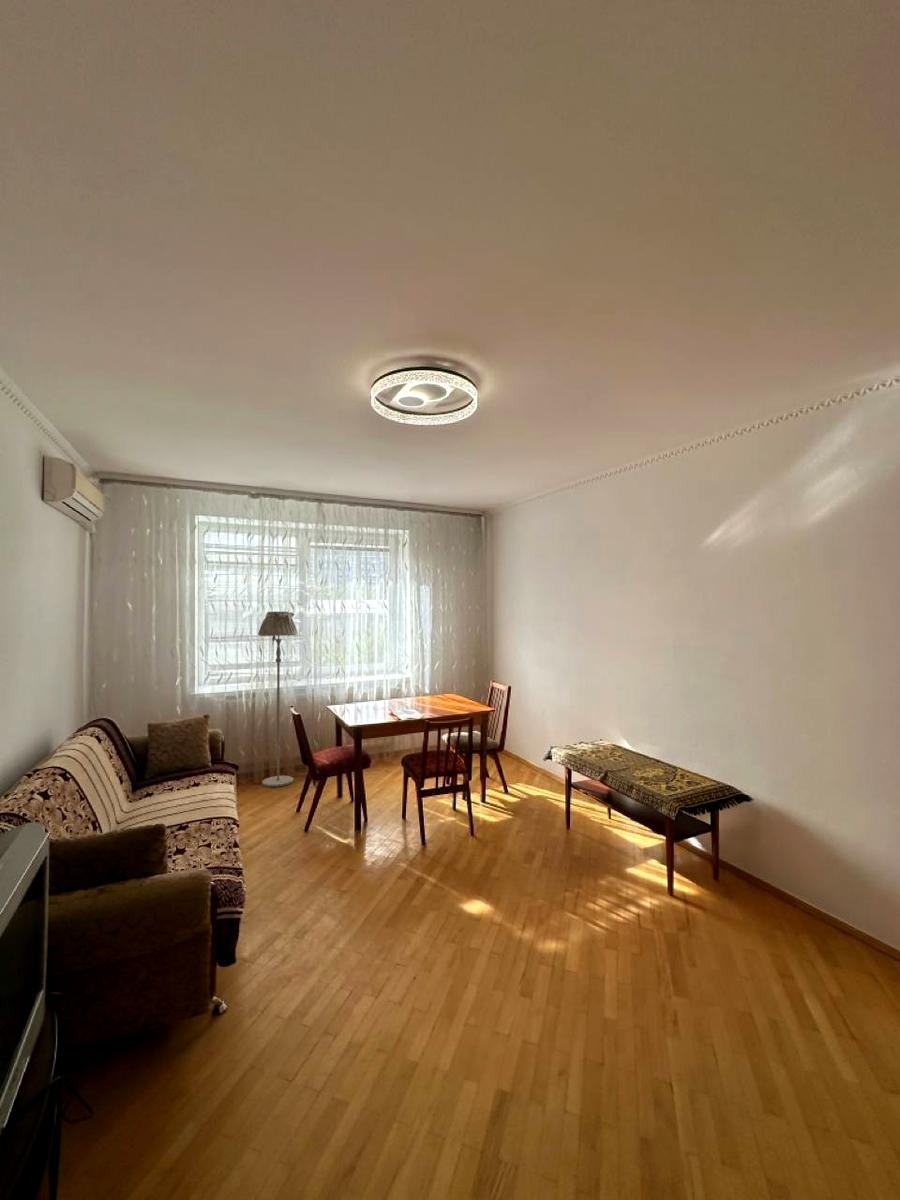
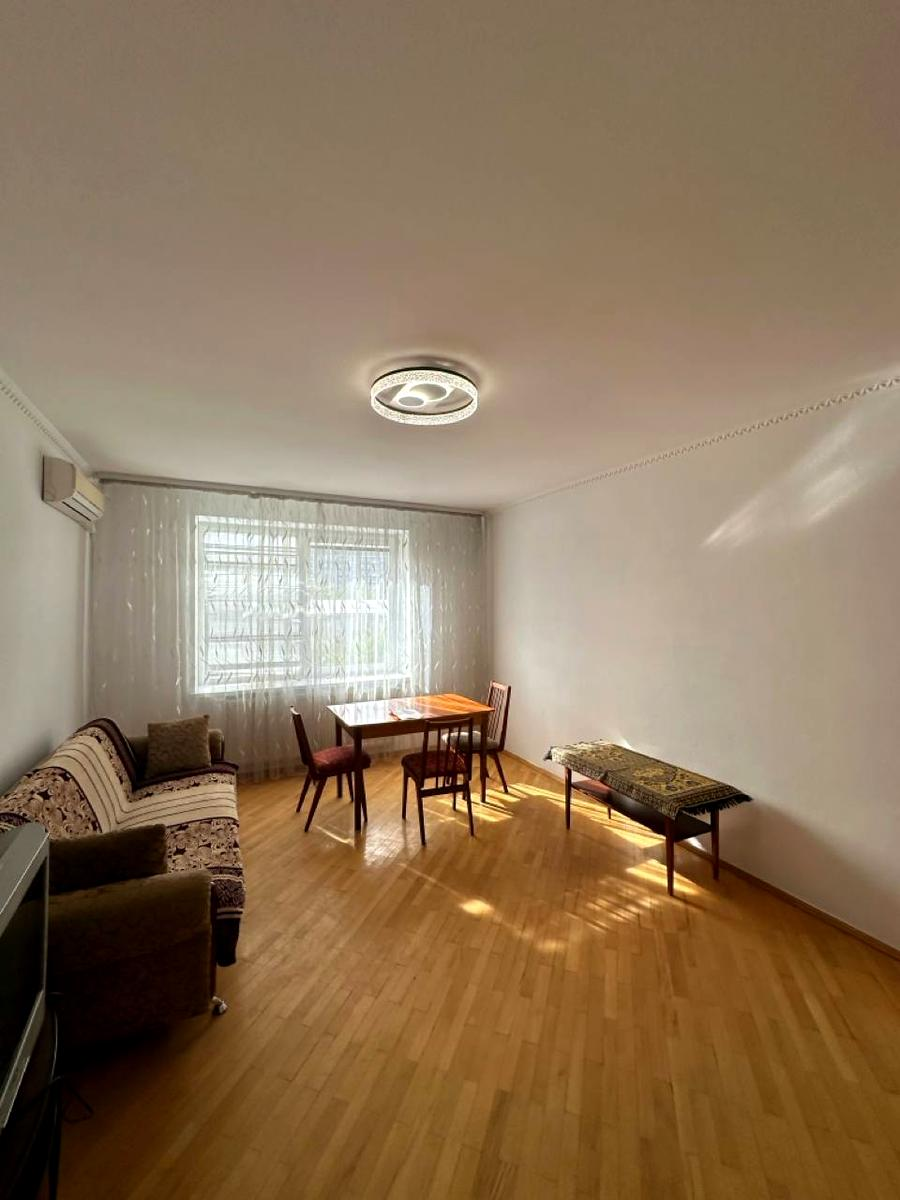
- floor lamp [257,610,299,788]
